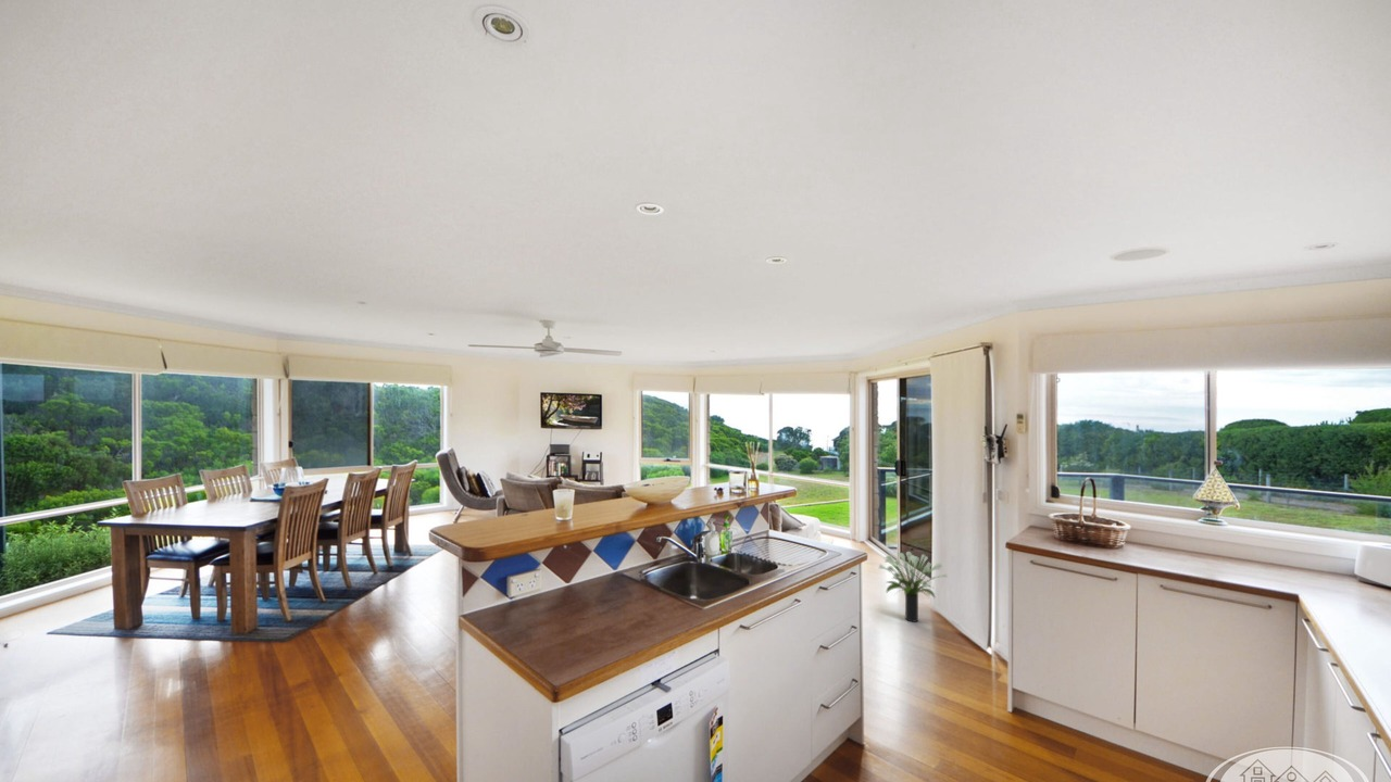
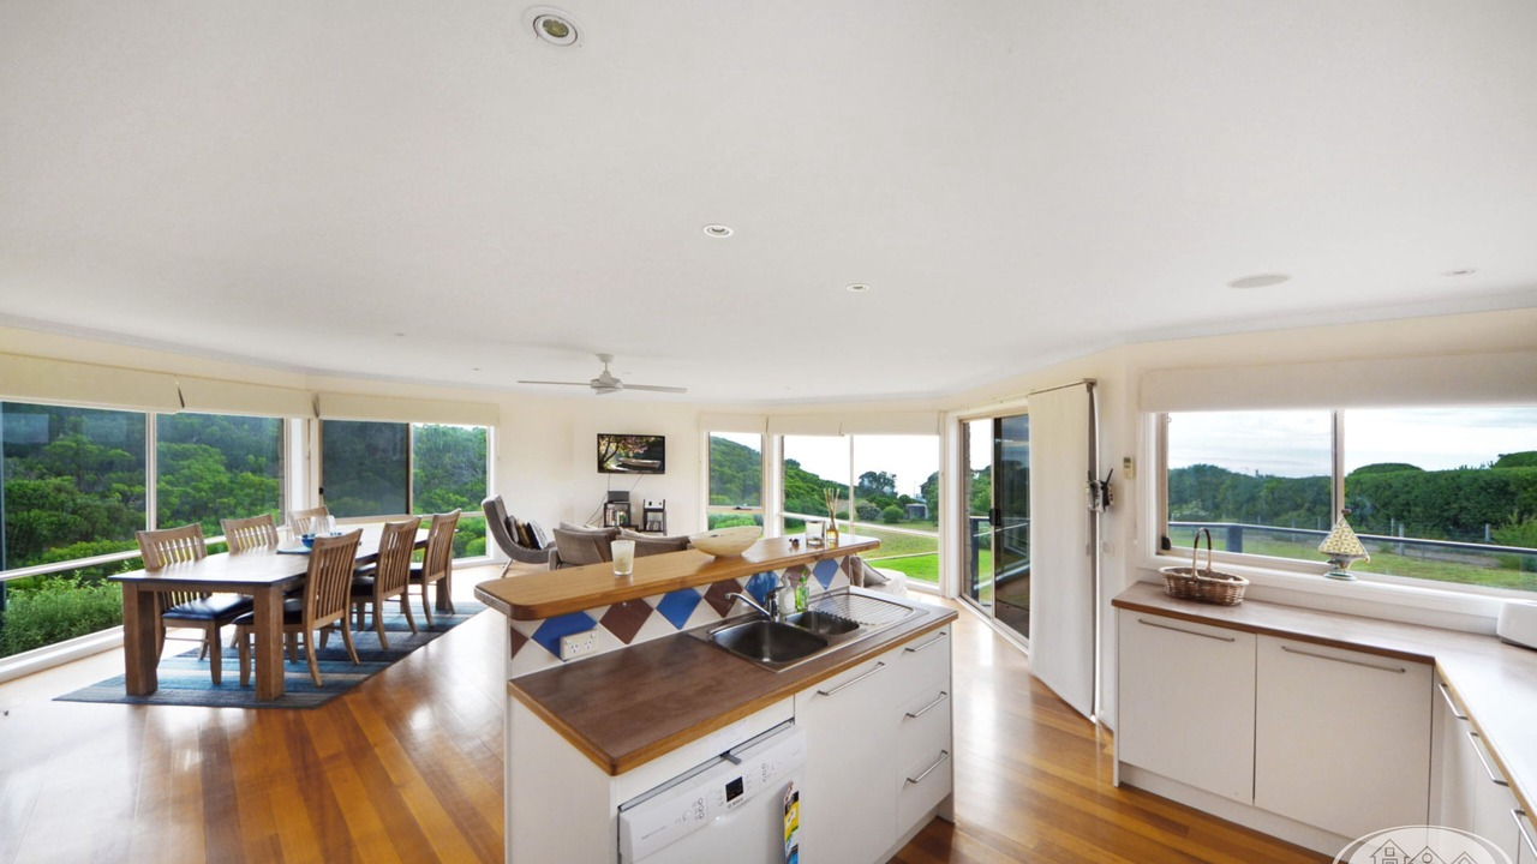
- potted plant [878,551,949,623]
